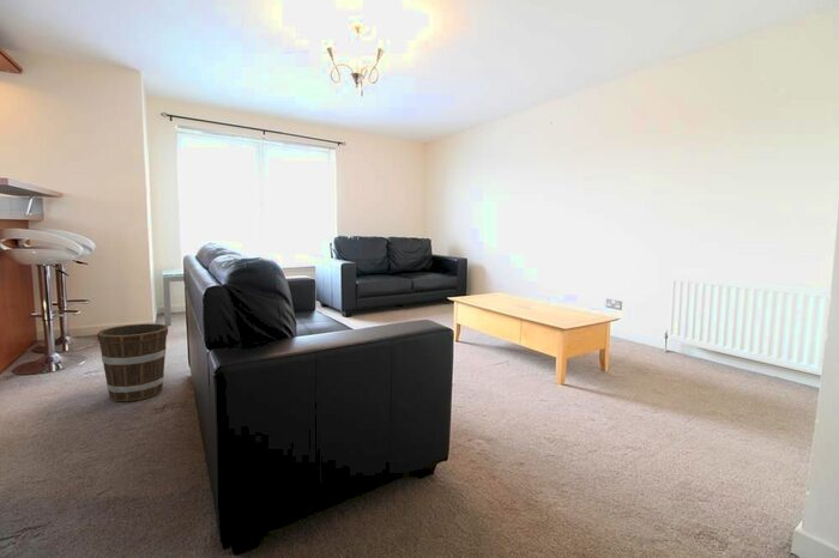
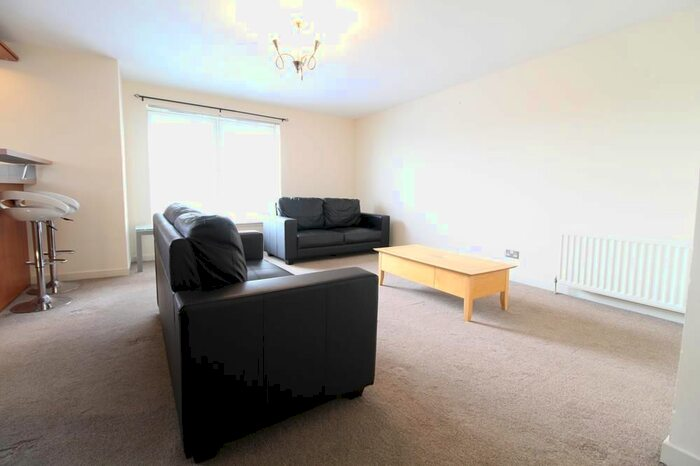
- bucket [96,322,169,402]
